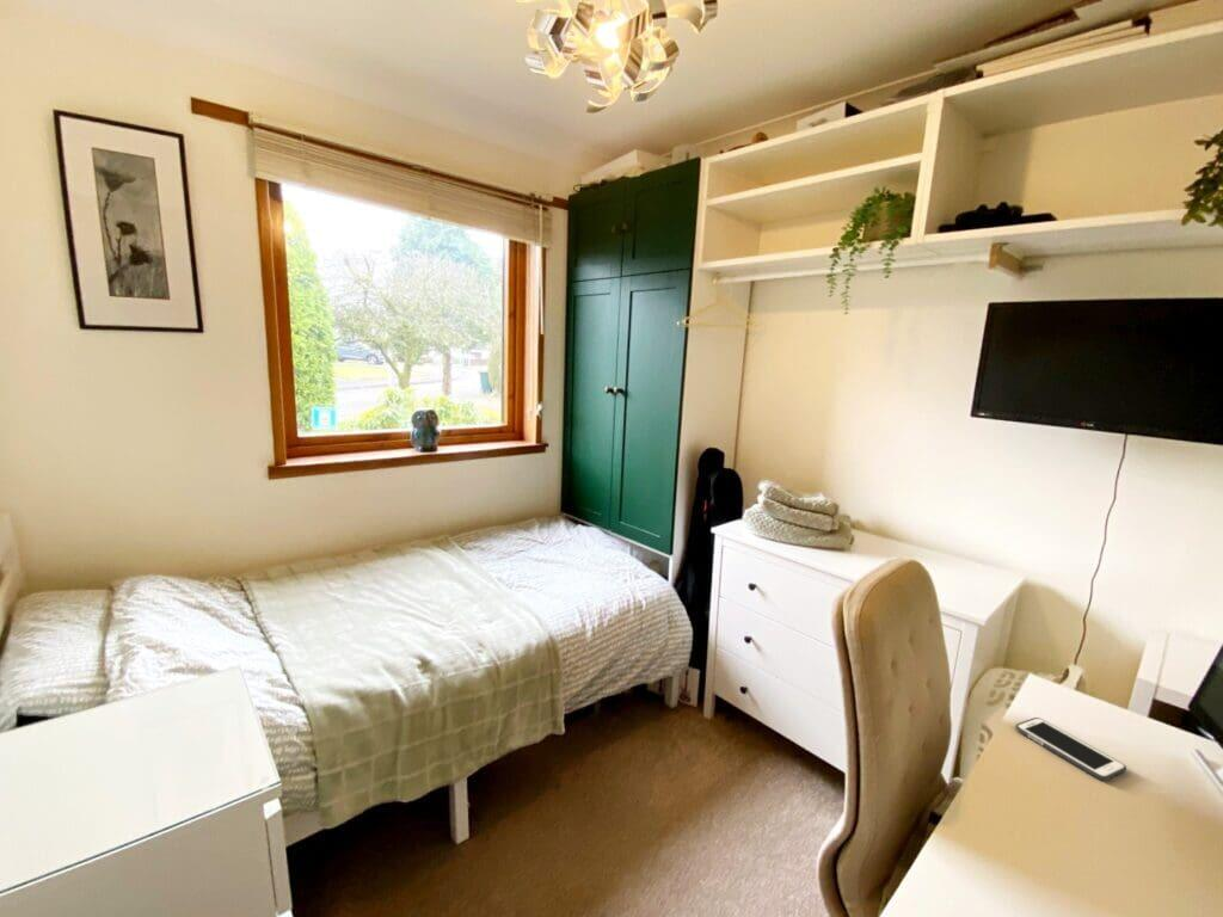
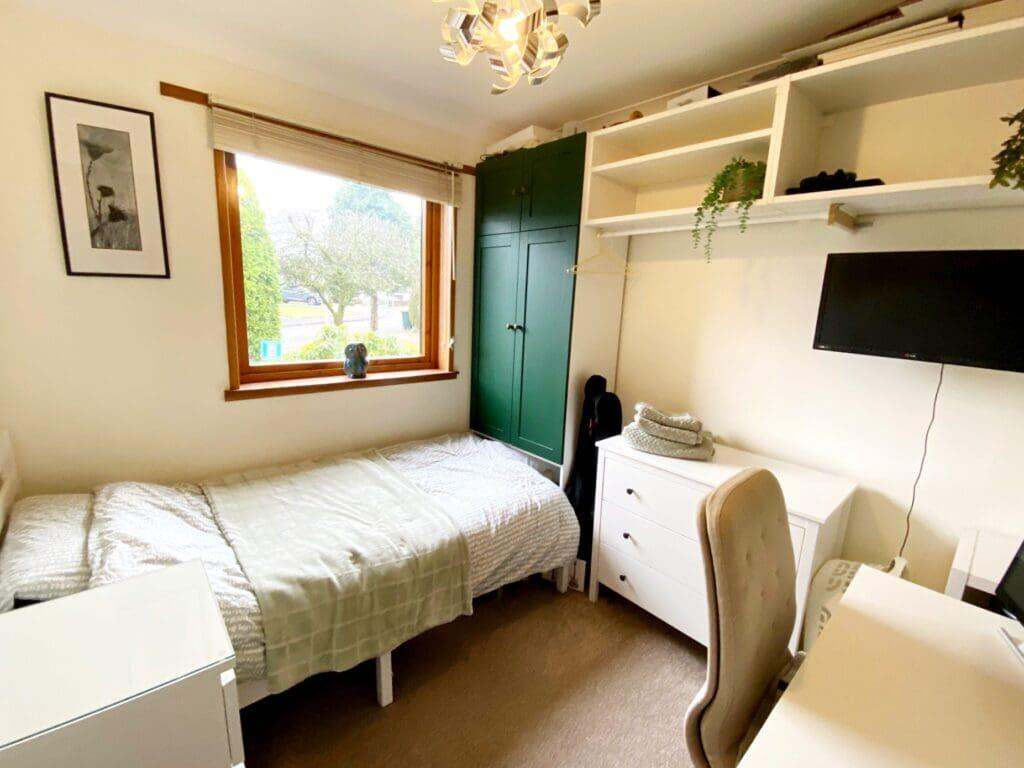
- cell phone [1014,716,1127,782]
